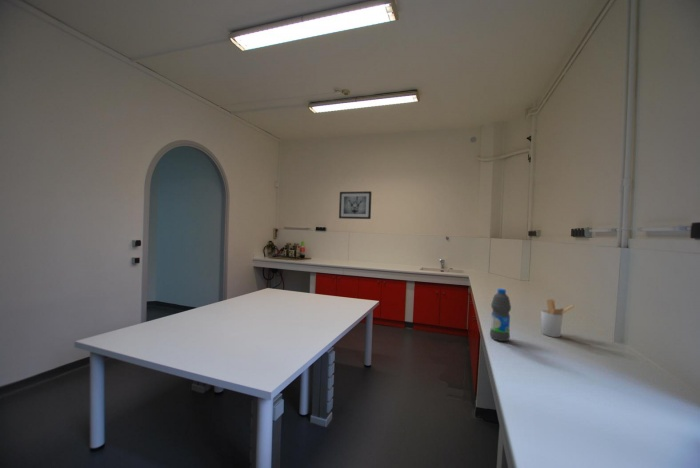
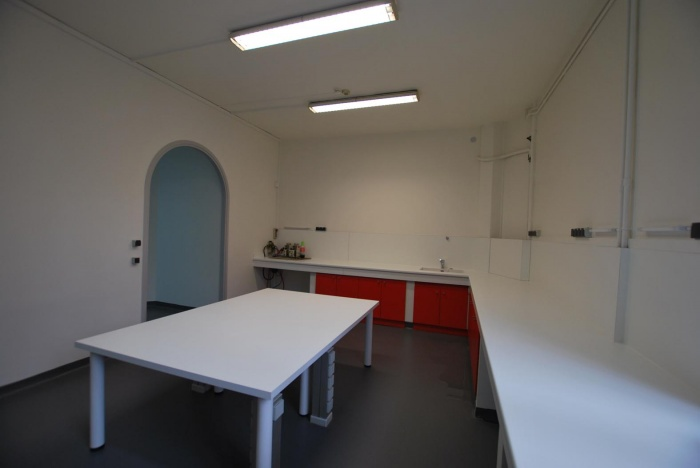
- utensil holder [540,298,574,338]
- water bottle [489,288,512,342]
- wall art [338,190,373,220]
